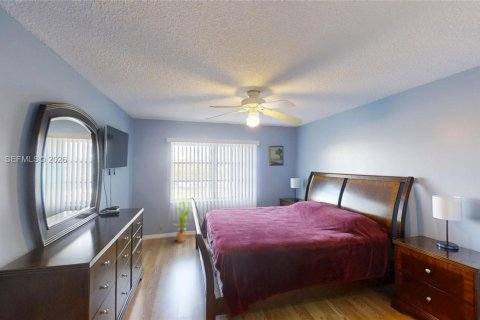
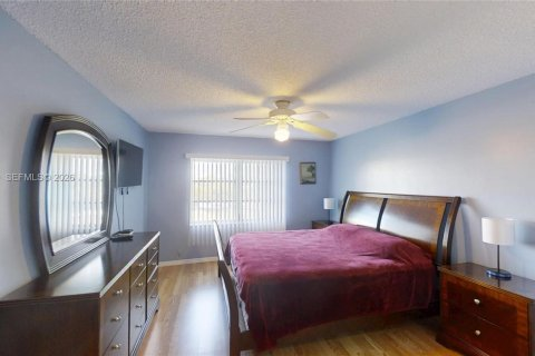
- house plant [167,193,193,243]
